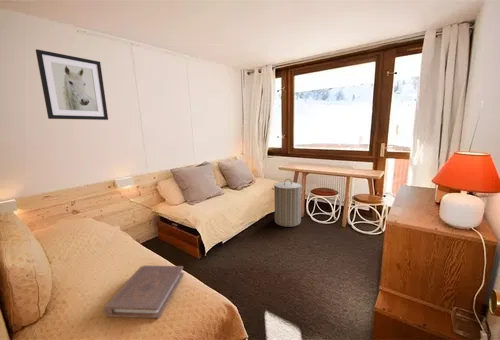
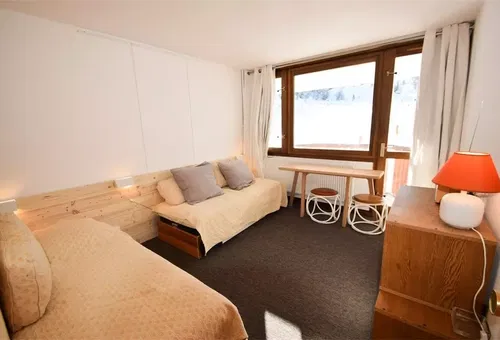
- wall art [35,48,109,121]
- book [102,265,185,319]
- laundry hamper [271,178,304,228]
